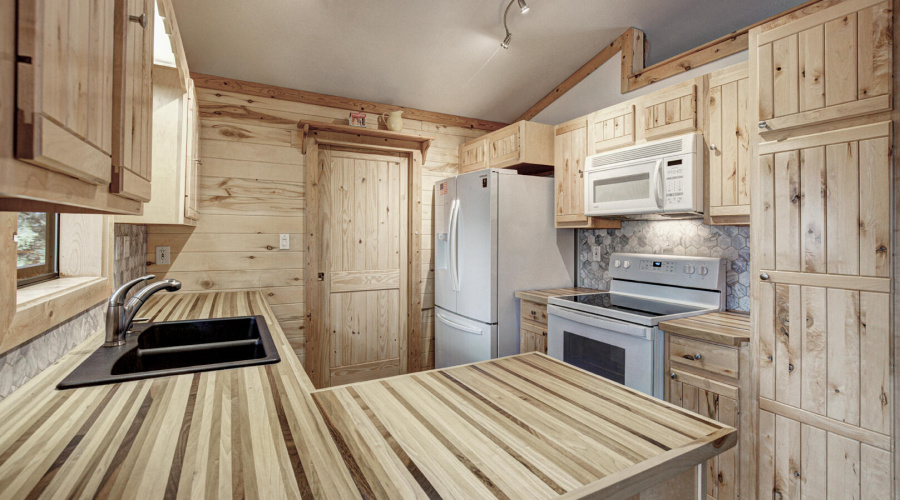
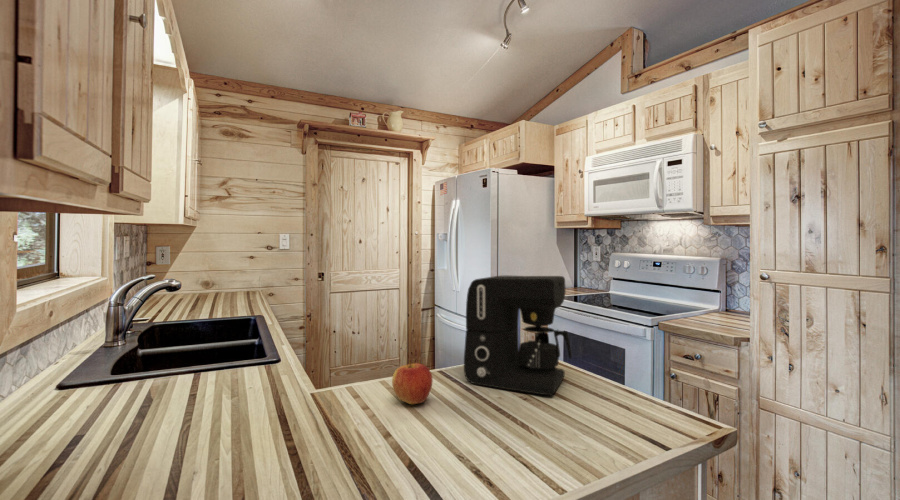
+ coffee maker [463,275,573,396]
+ apple [391,359,434,405]
